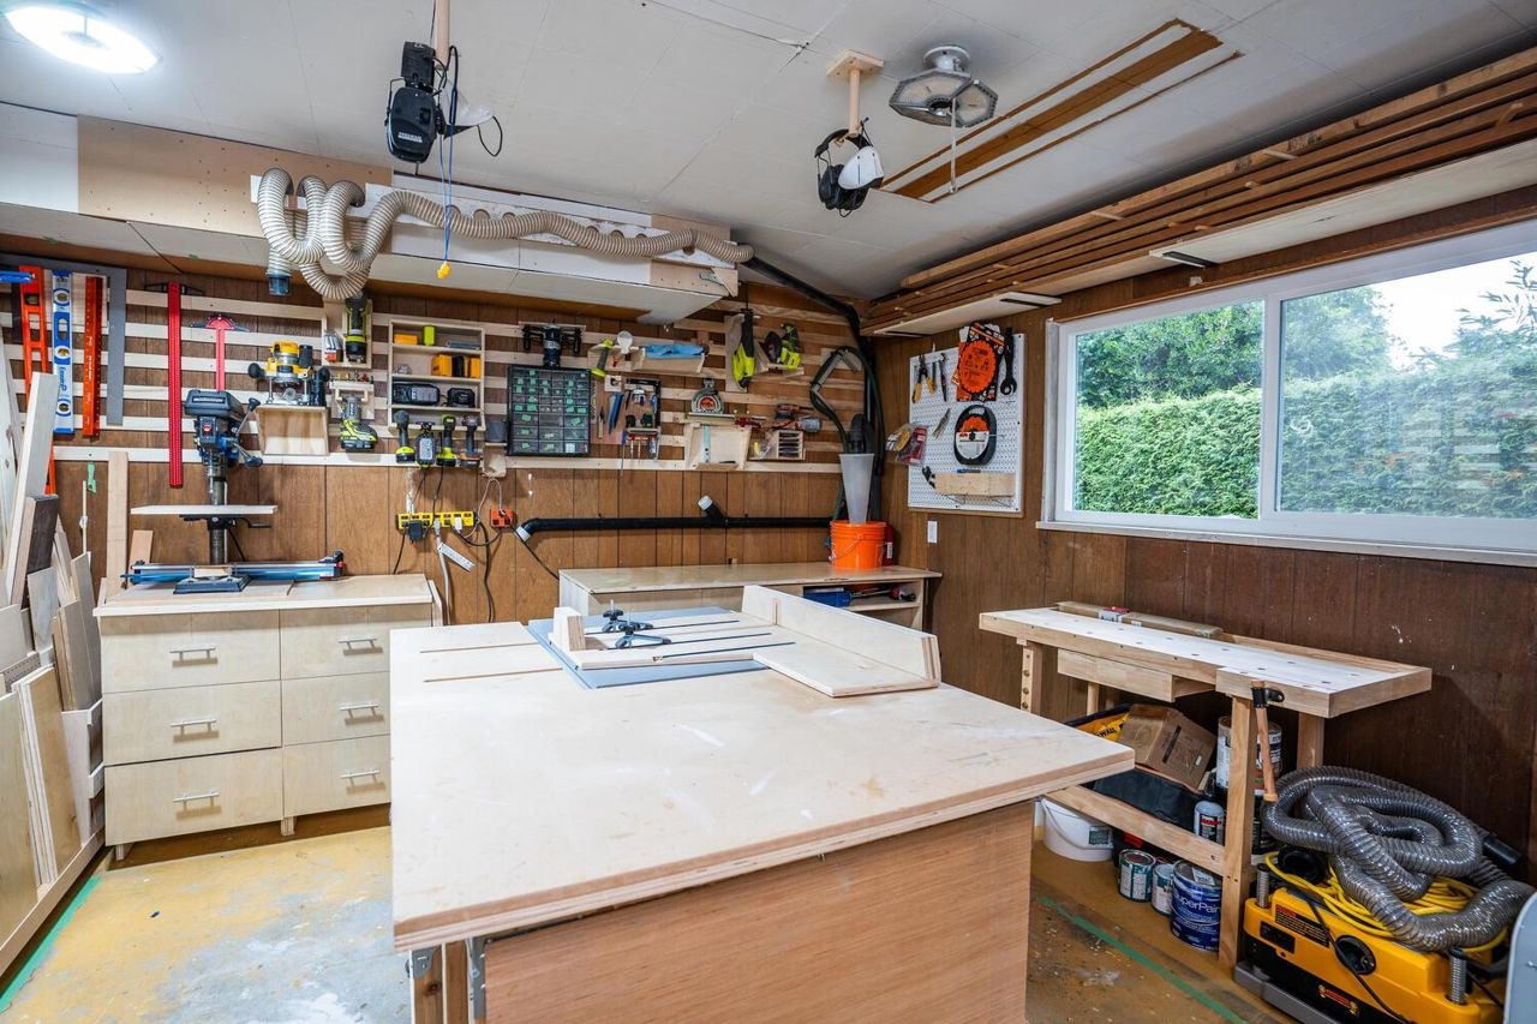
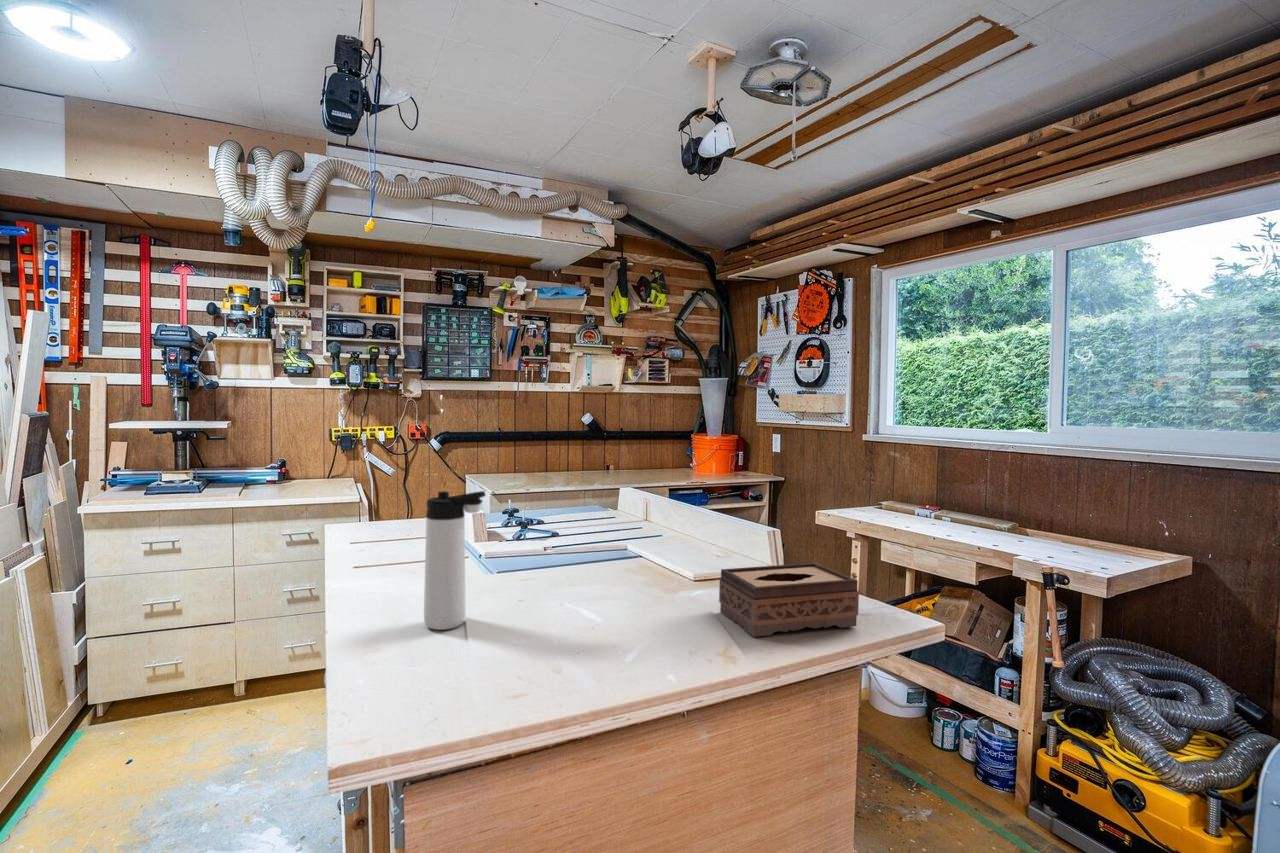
+ tissue box [718,562,860,638]
+ thermos bottle [423,490,487,631]
